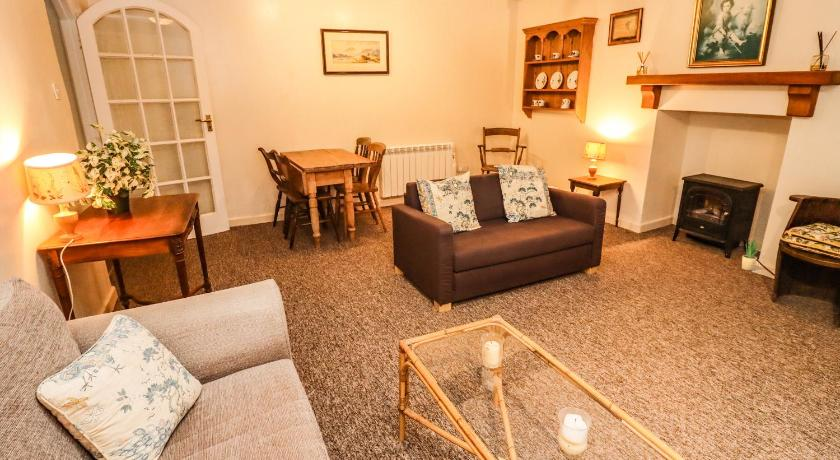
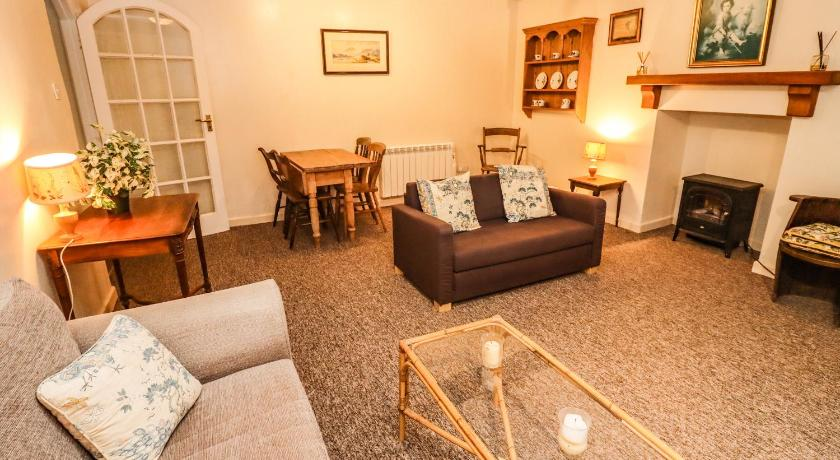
- potted plant [741,234,763,271]
